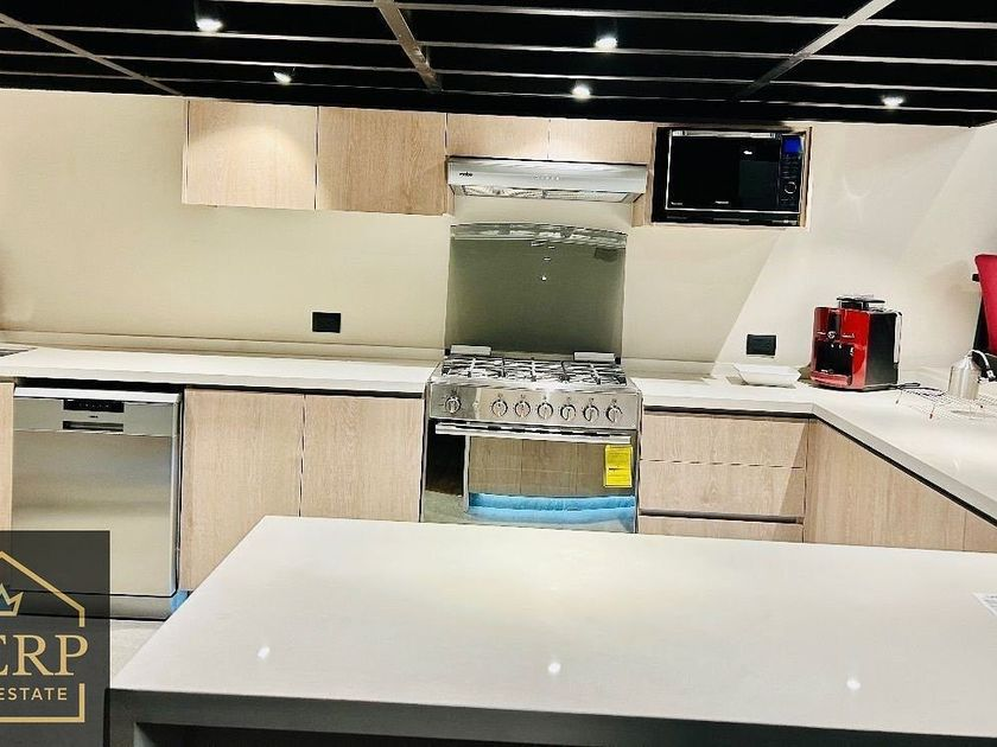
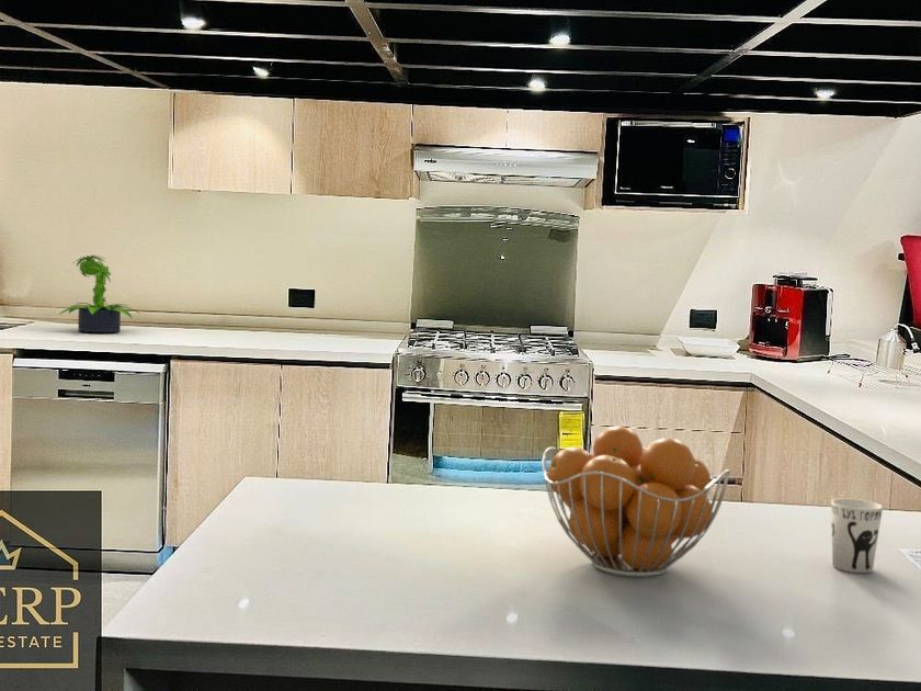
+ fruit basket [542,424,731,578]
+ cup [830,497,884,574]
+ potted plant [58,254,141,333]
